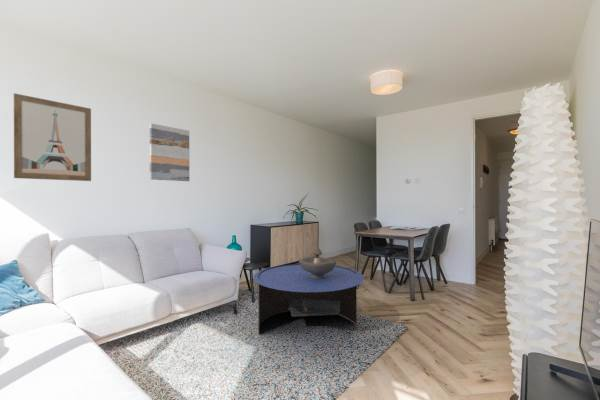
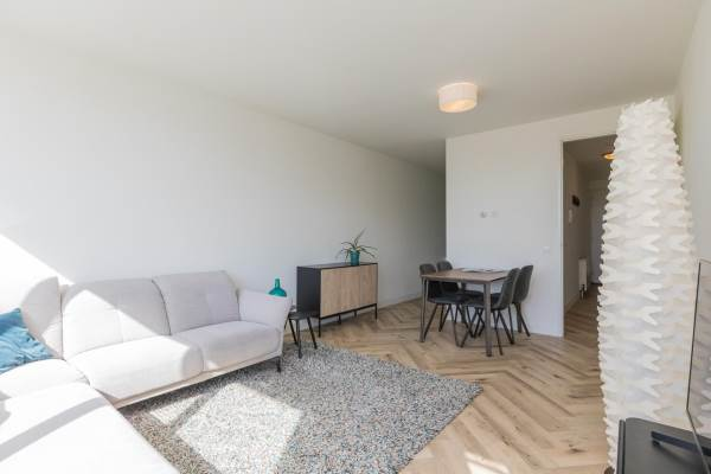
- decorative bowl [298,247,337,279]
- wall art [149,122,190,182]
- wall art [13,92,92,182]
- coffee table [252,263,365,334]
